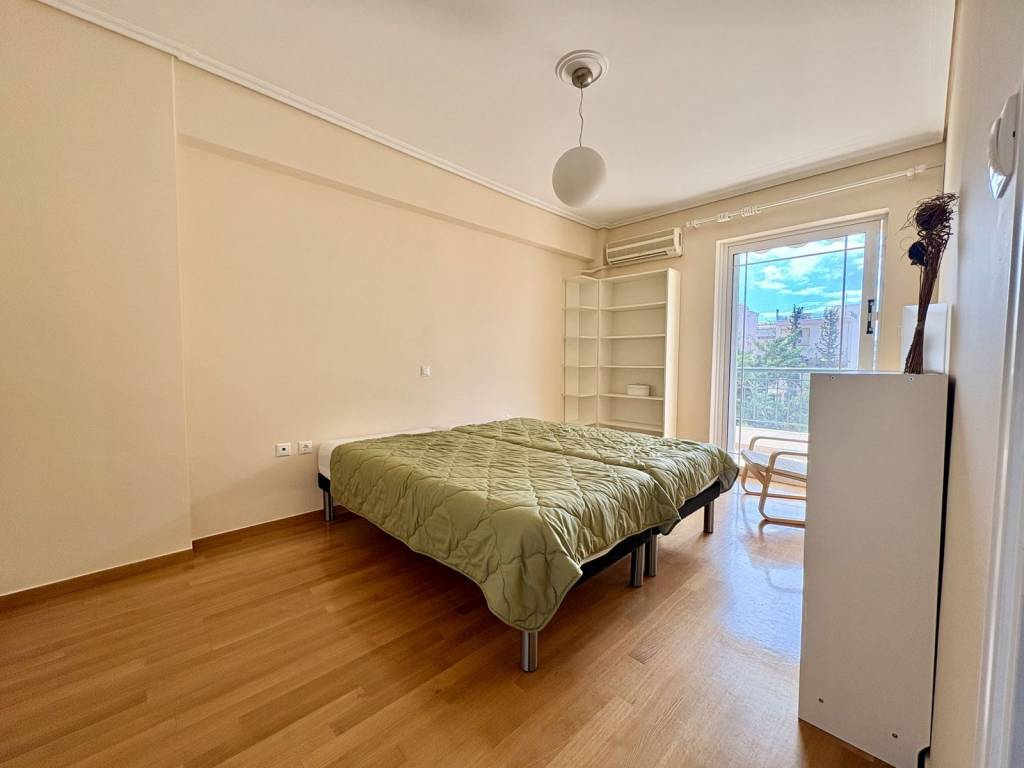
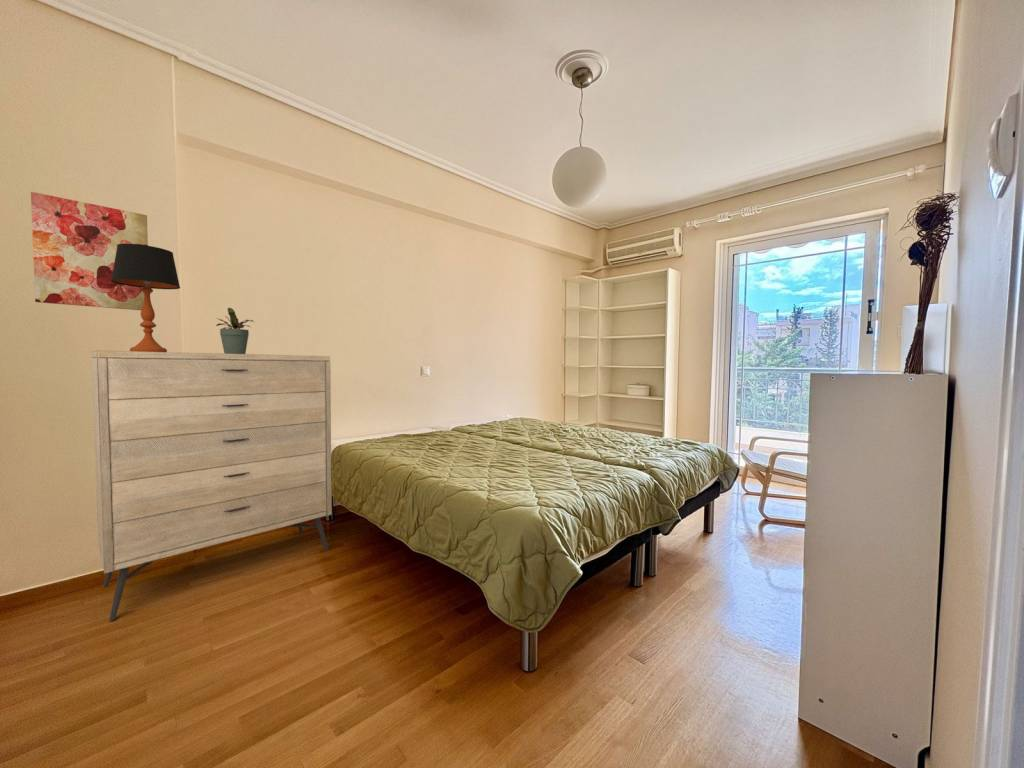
+ table lamp [111,244,181,352]
+ wall art [30,191,149,311]
+ dresser [90,350,333,622]
+ potted plant [215,307,255,354]
